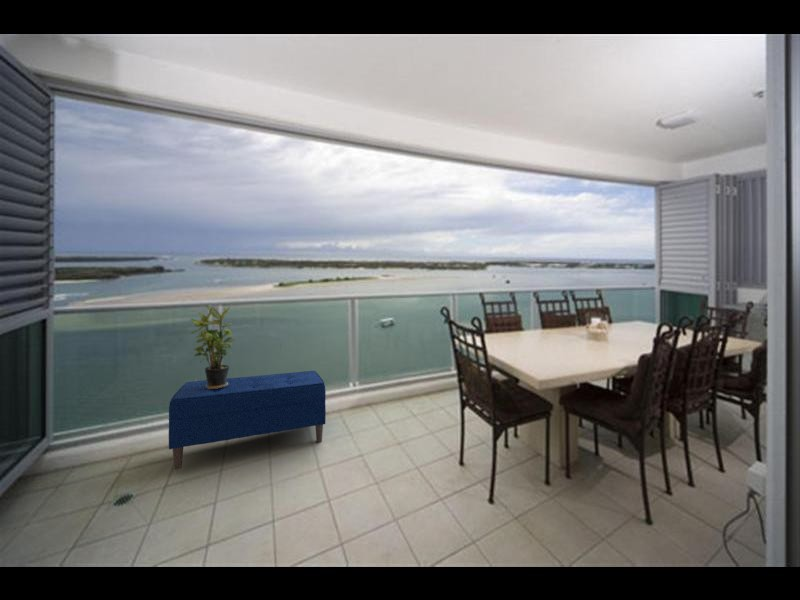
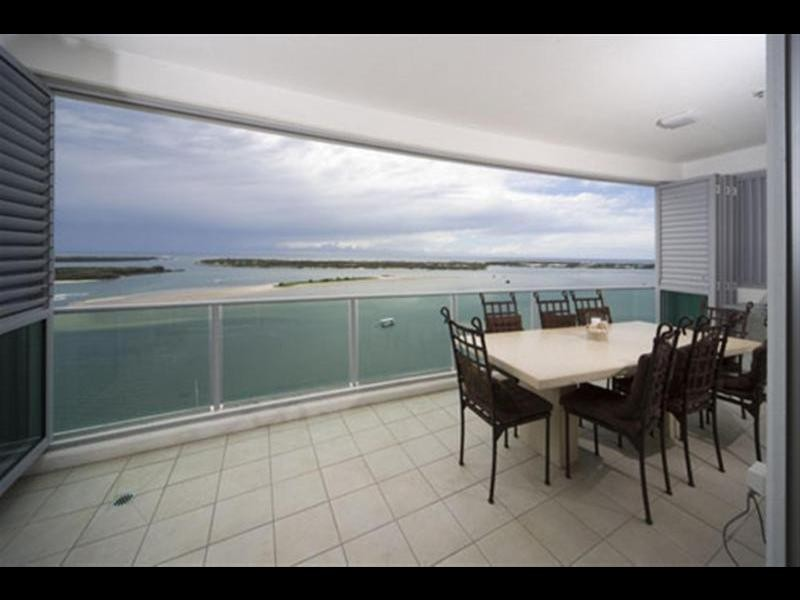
- bench [167,370,327,470]
- potted plant [189,305,239,389]
